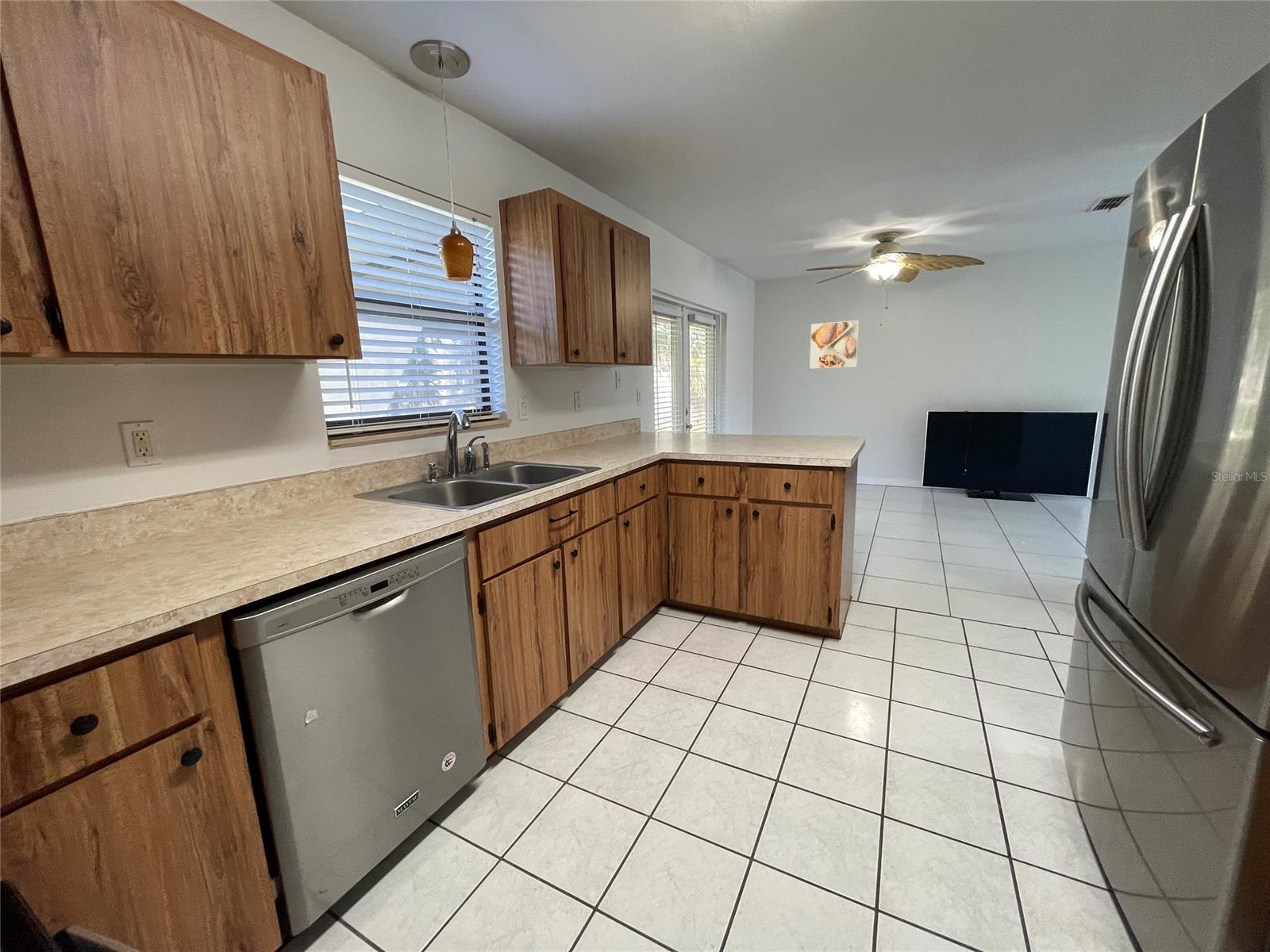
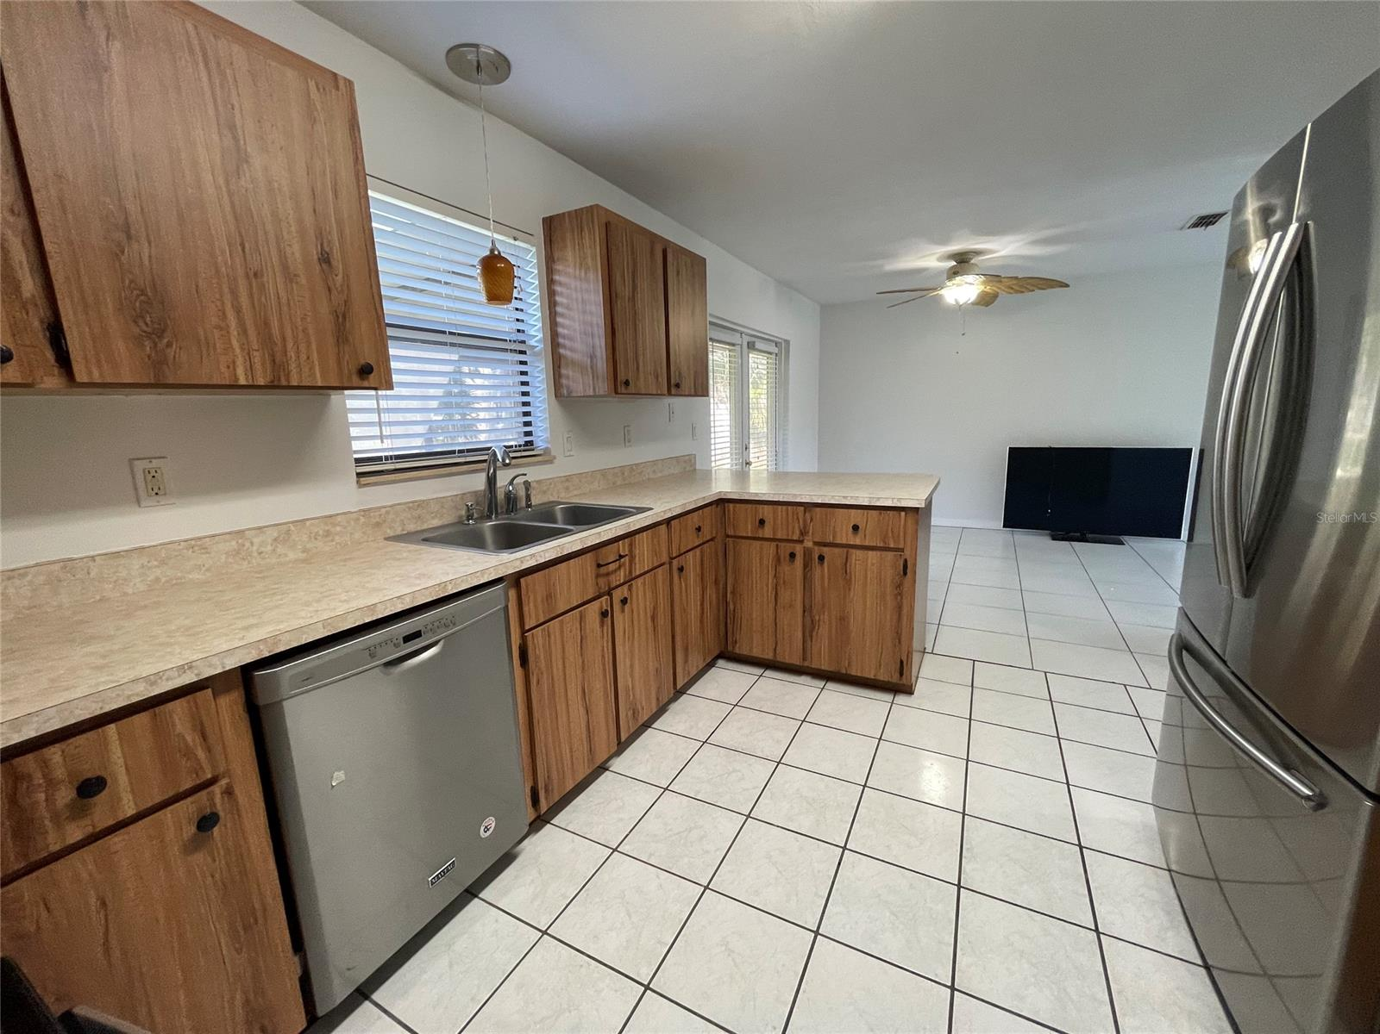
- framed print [809,320,860,369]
